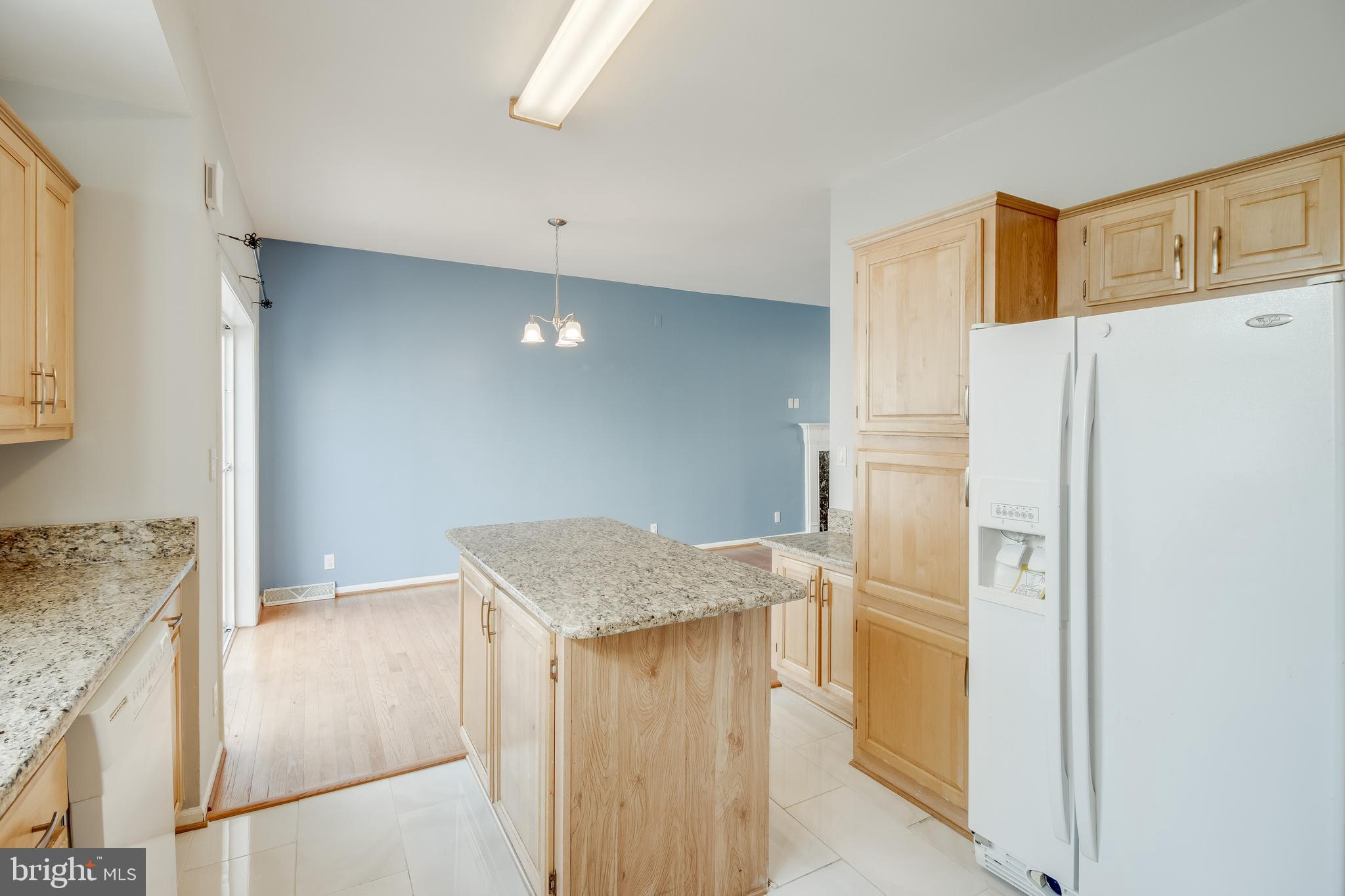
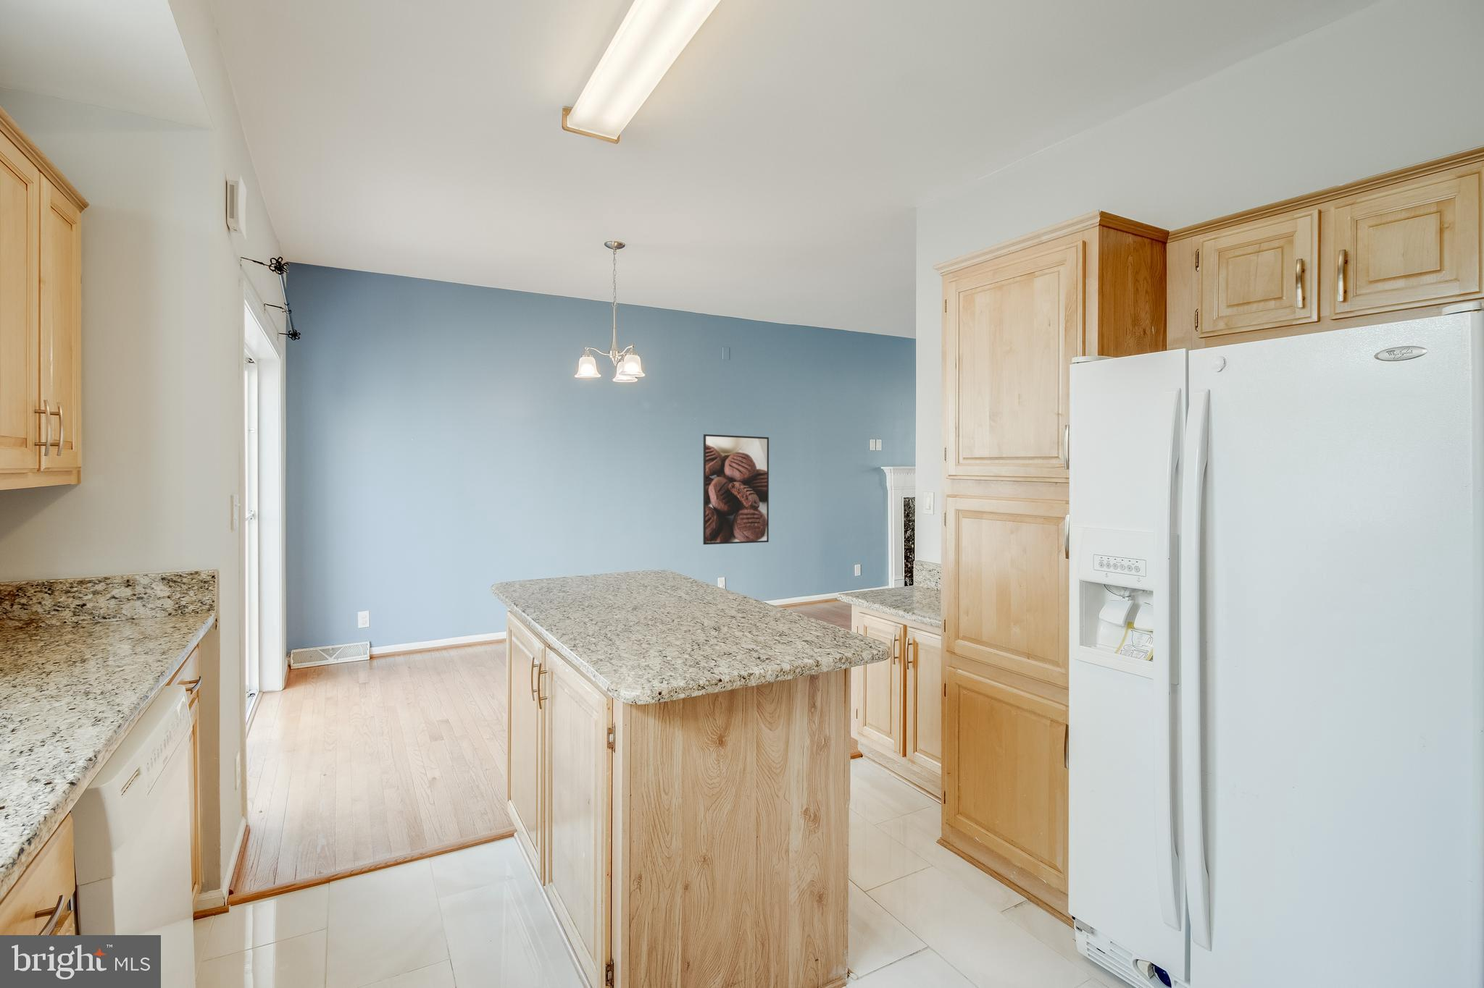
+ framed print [702,433,769,545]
